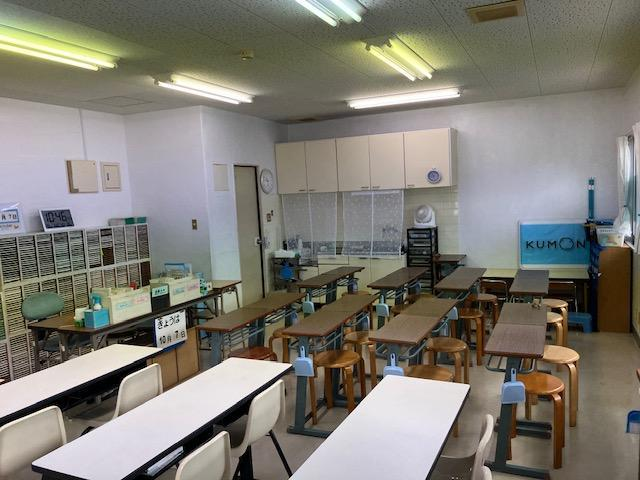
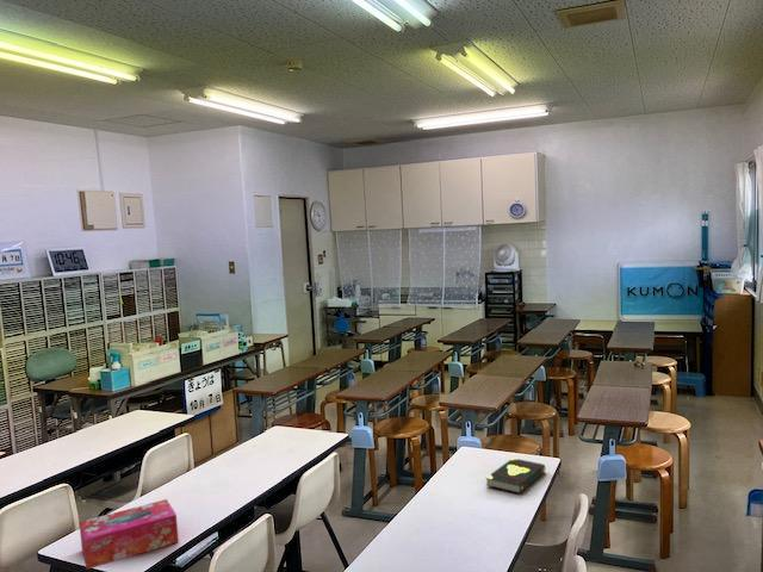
+ tissue box [79,498,180,571]
+ book [485,456,546,495]
